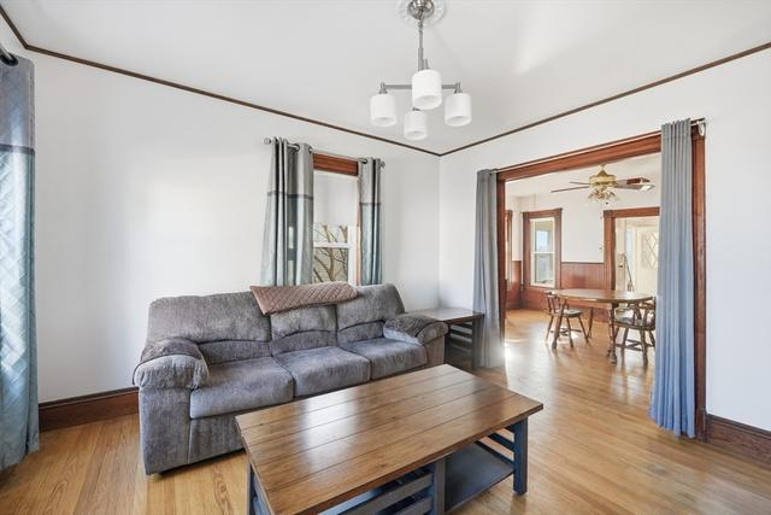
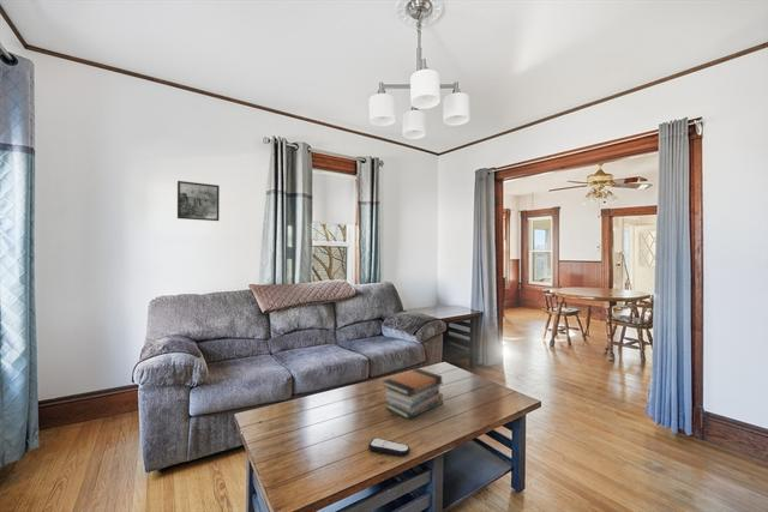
+ book stack [382,367,444,420]
+ remote control [367,436,412,458]
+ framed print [176,180,221,222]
